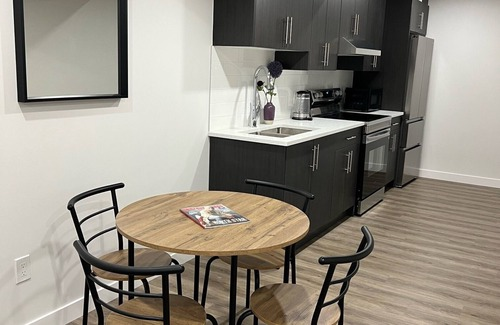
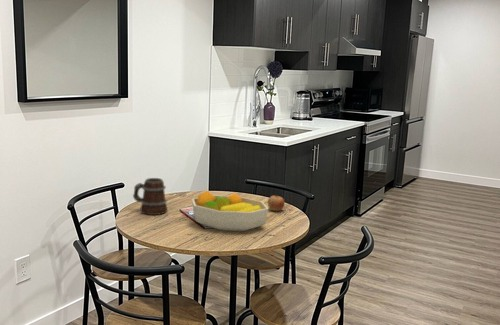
+ apple [267,193,286,212]
+ mug [132,177,168,216]
+ fruit bowl [191,190,269,232]
